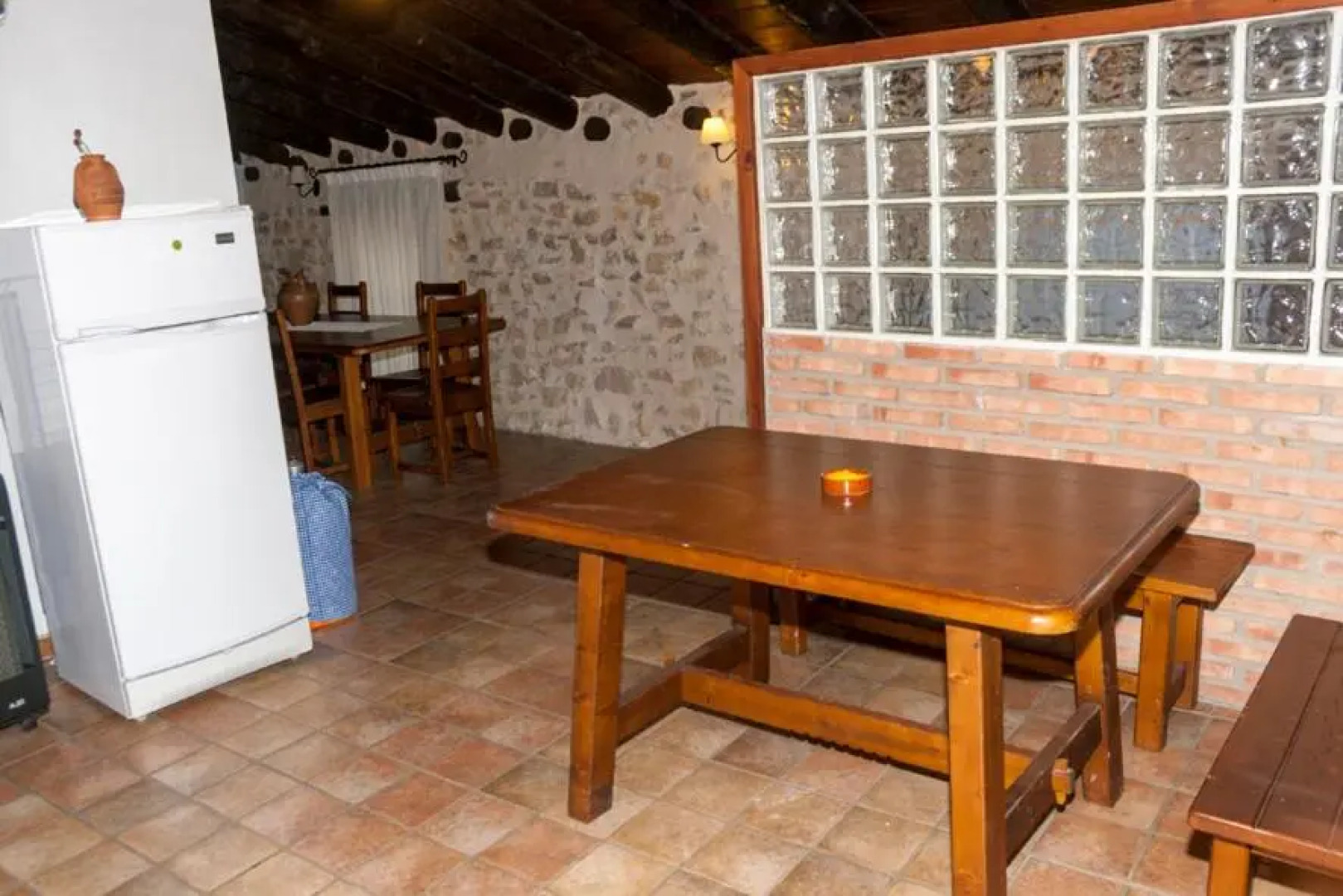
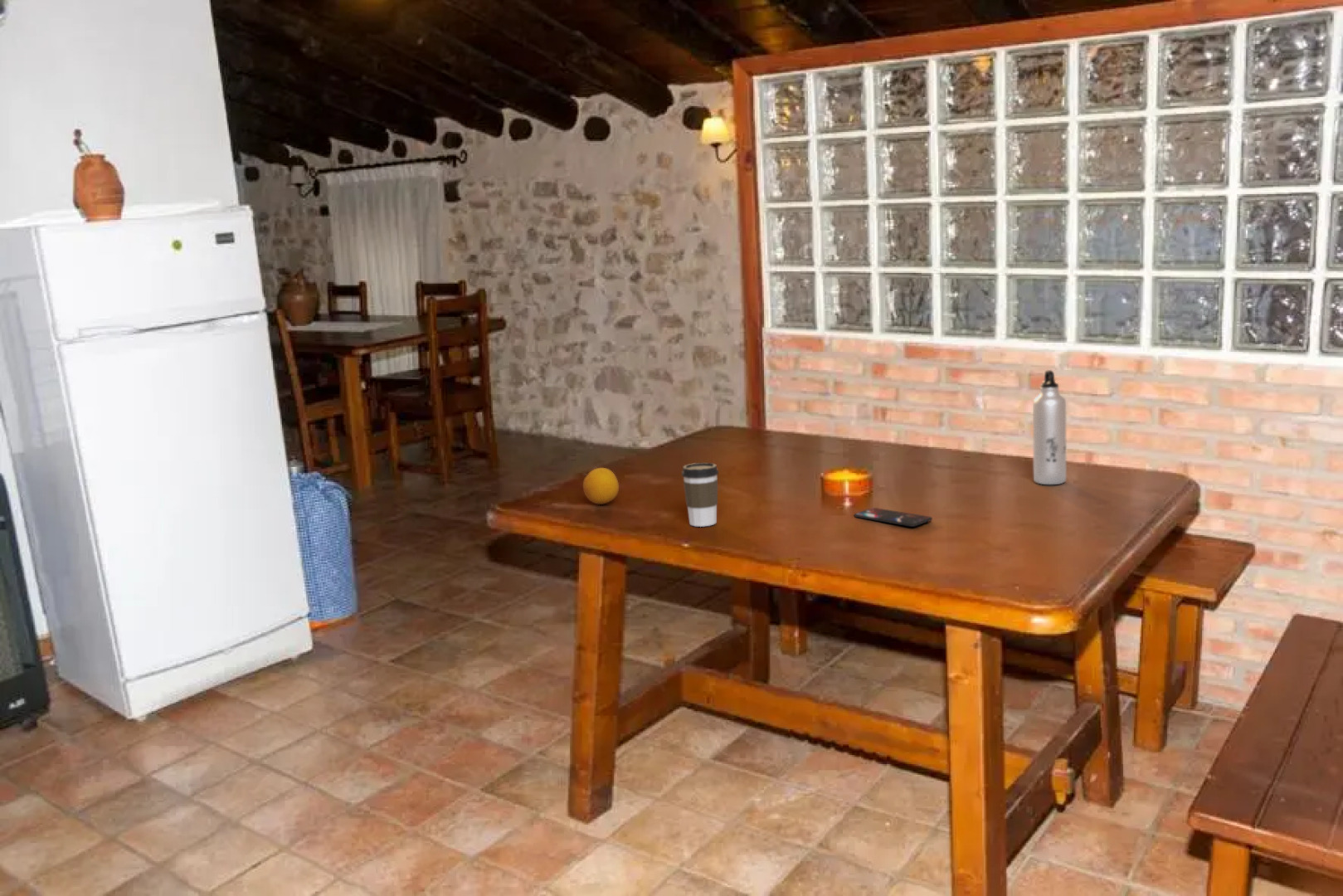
+ smartphone [854,507,933,528]
+ fruit [581,467,620,505]
+ water bottle [1032,369,1067,485]
+ coffee cup [681,462,719,528]
